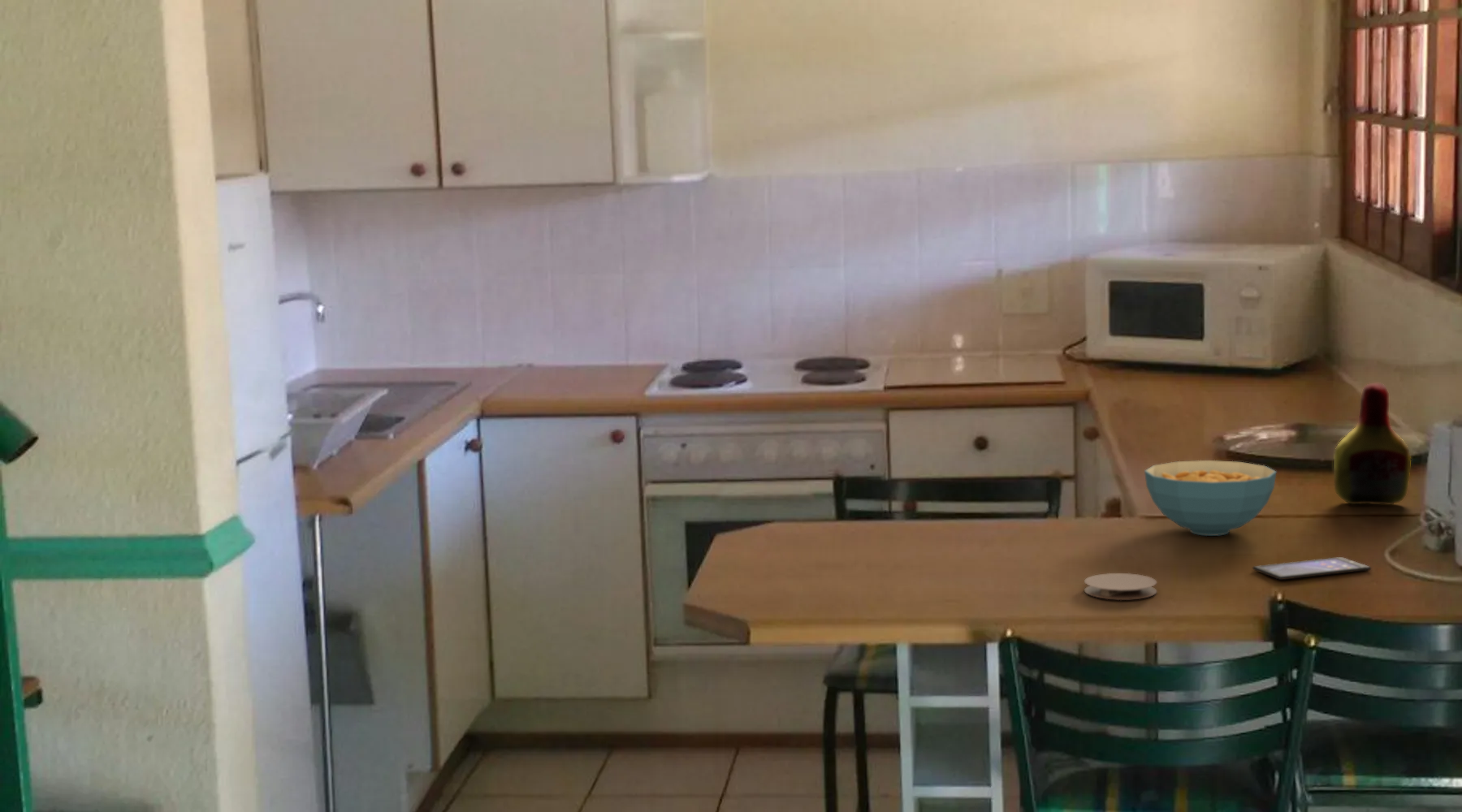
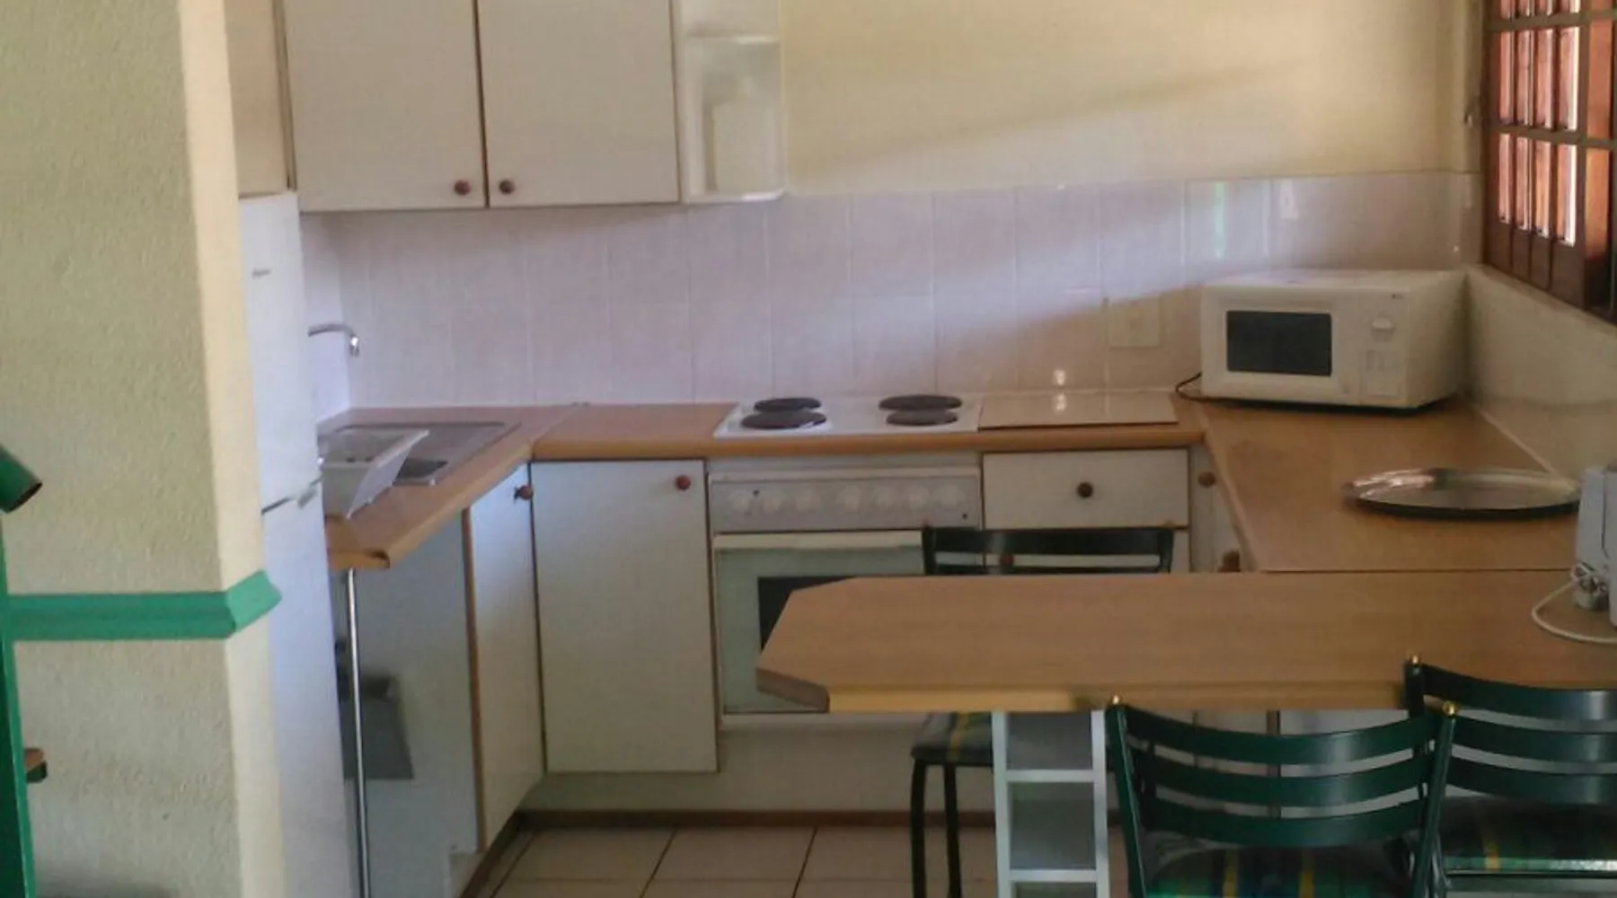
- cereal bowl [1144,460,1277,537]
- coaster [1084,572,1157,601]
- bottle [1333,382,1412,505]
- smartphone [1252,556,1372,581]
